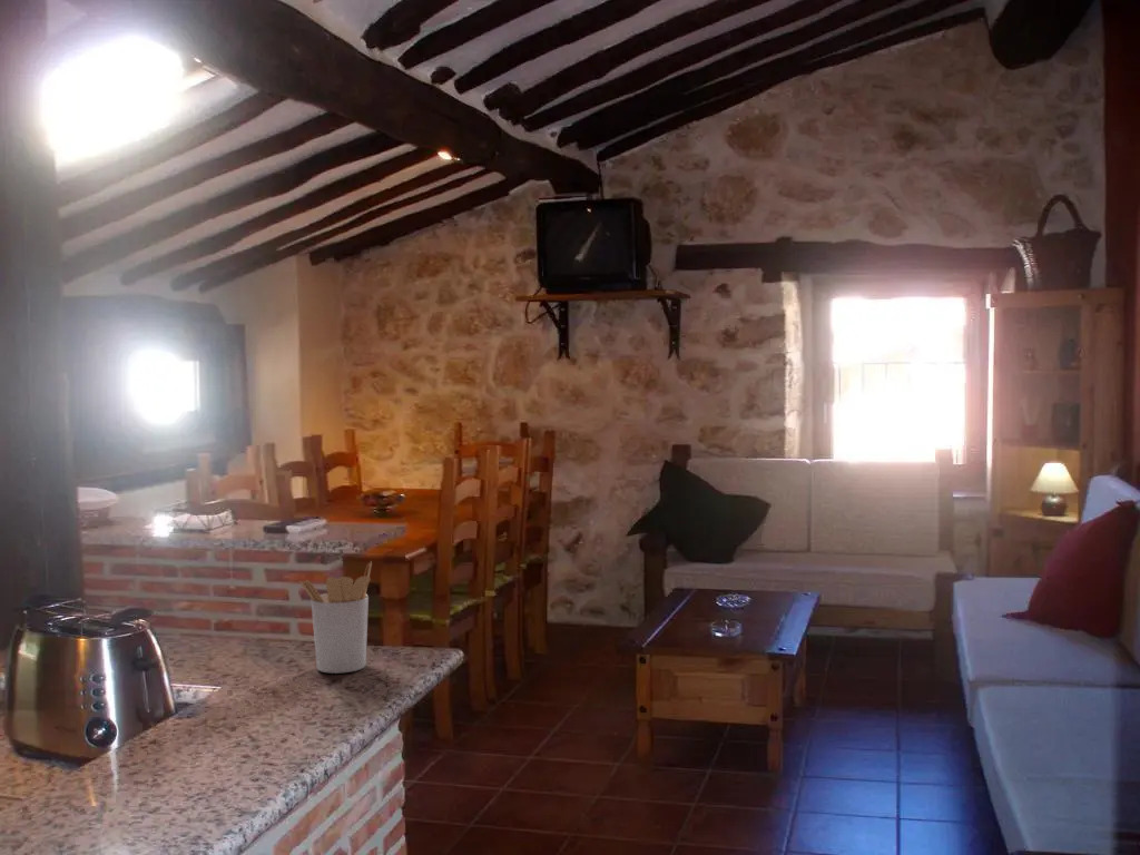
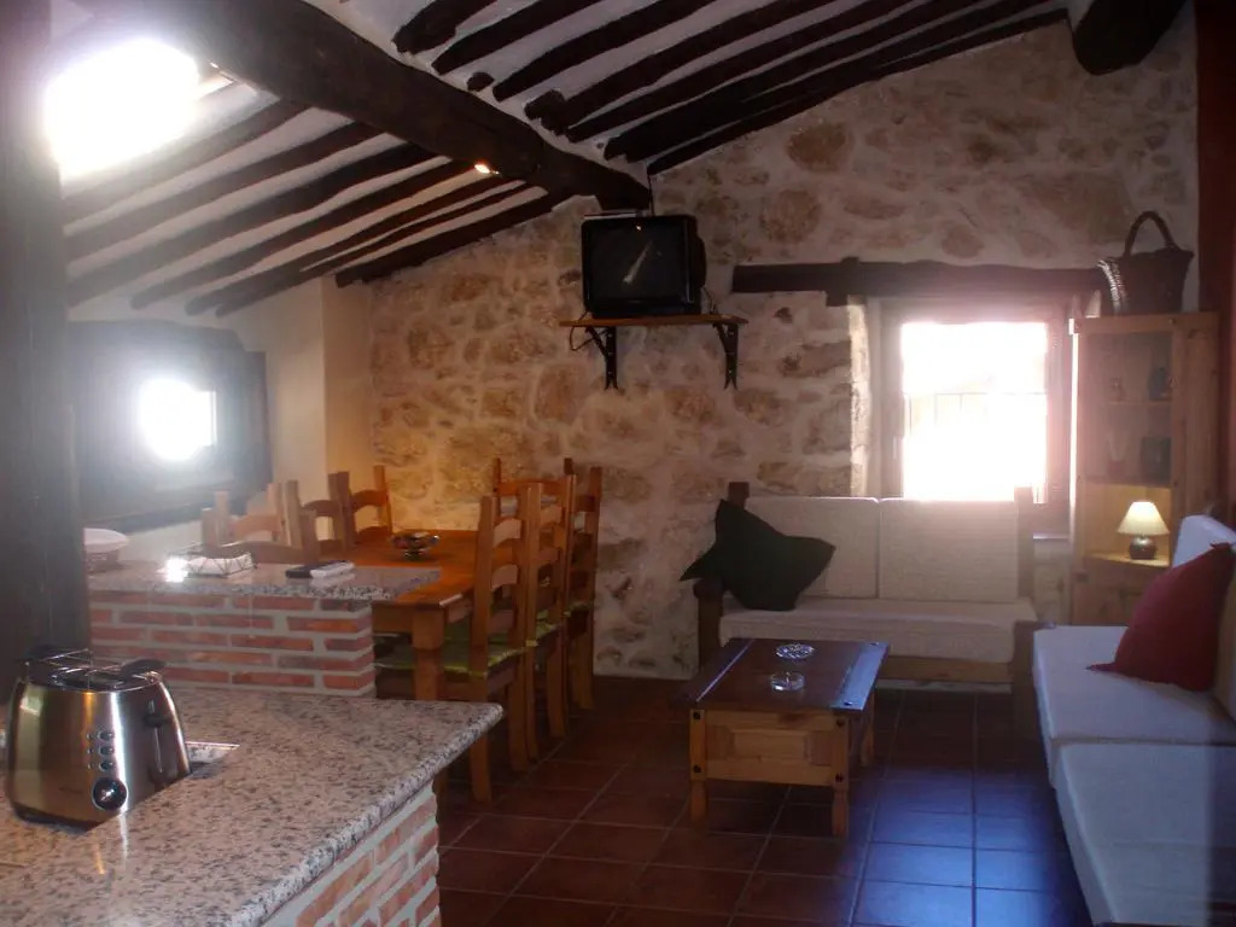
- utensil holder [299,560,373,675]
